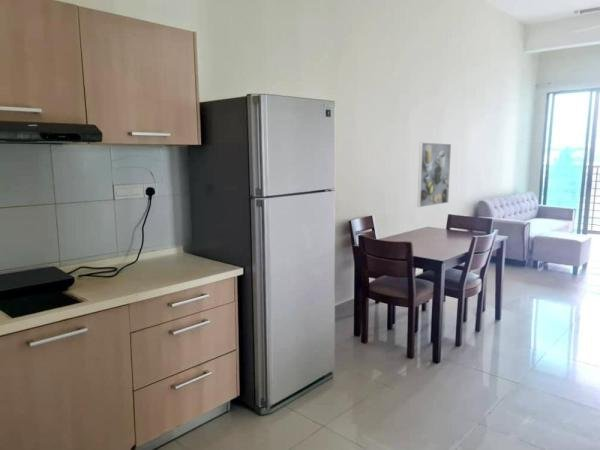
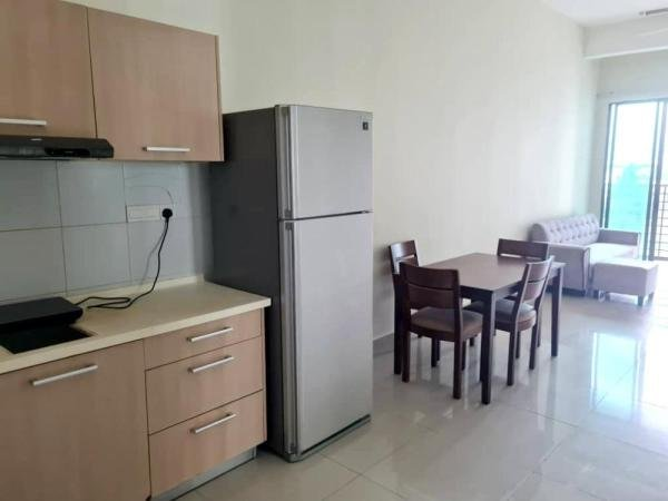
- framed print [416,142,452,208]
